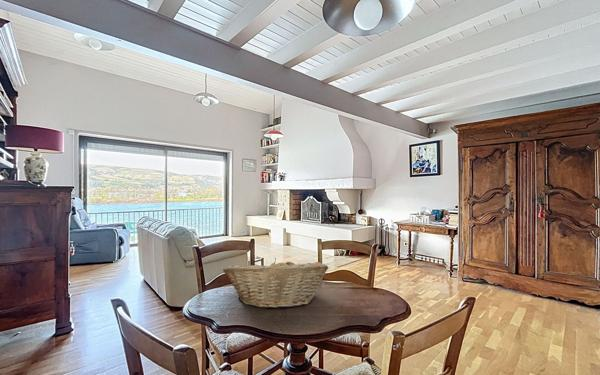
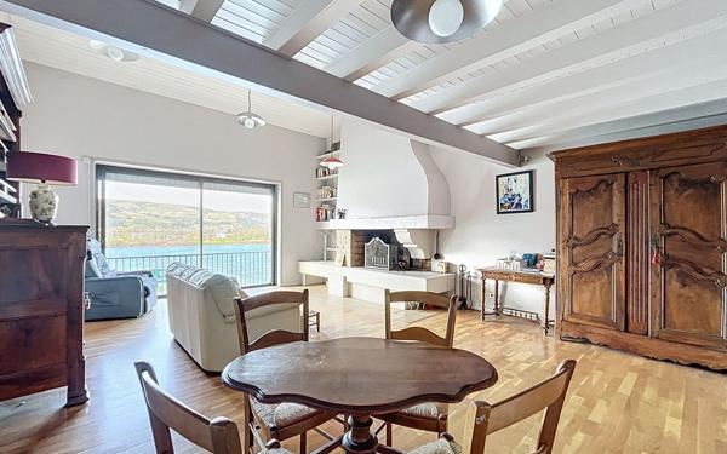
- fruit basket [222,257,329,310]
